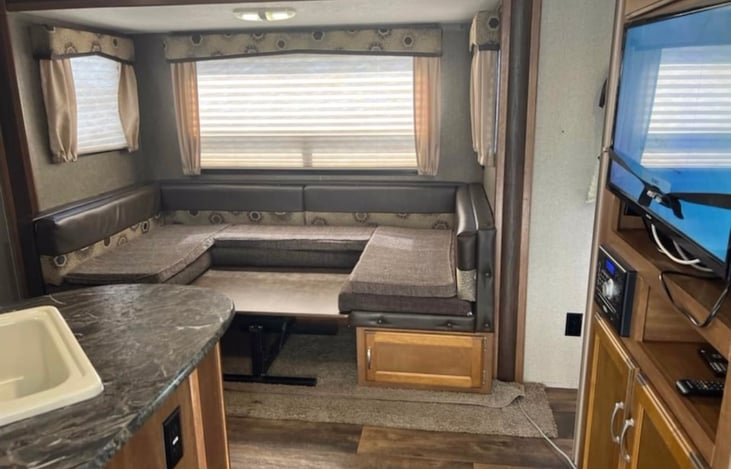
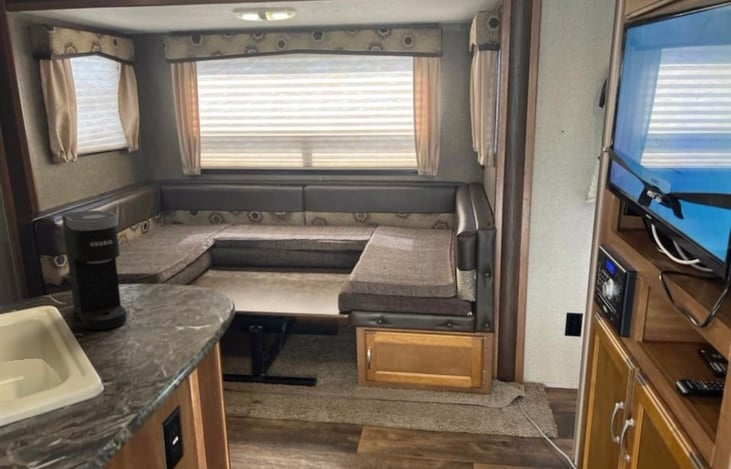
+ coffee maker [61,209,128,331]
